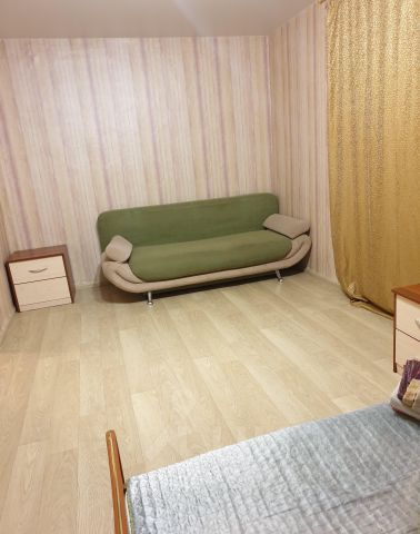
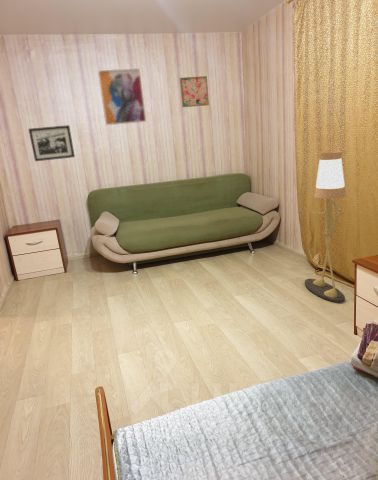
+ wall art [179,75,210,108]
+ picture frame [28,124,76,162]
+ floor lamp [304,150,347,304]
+ wall art [97,67,147,126]
